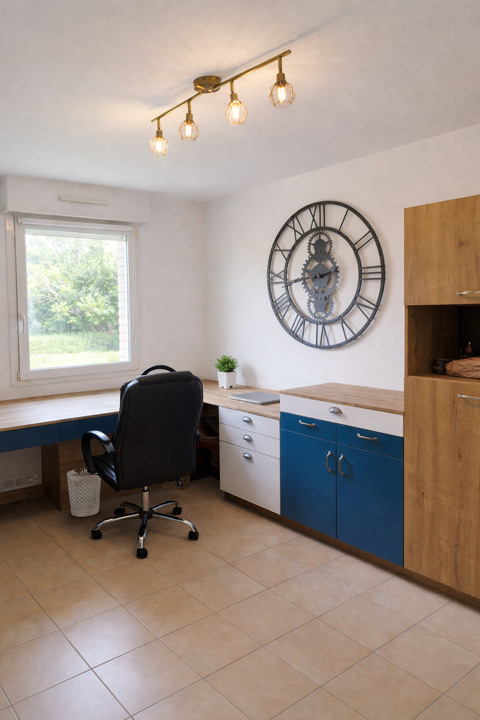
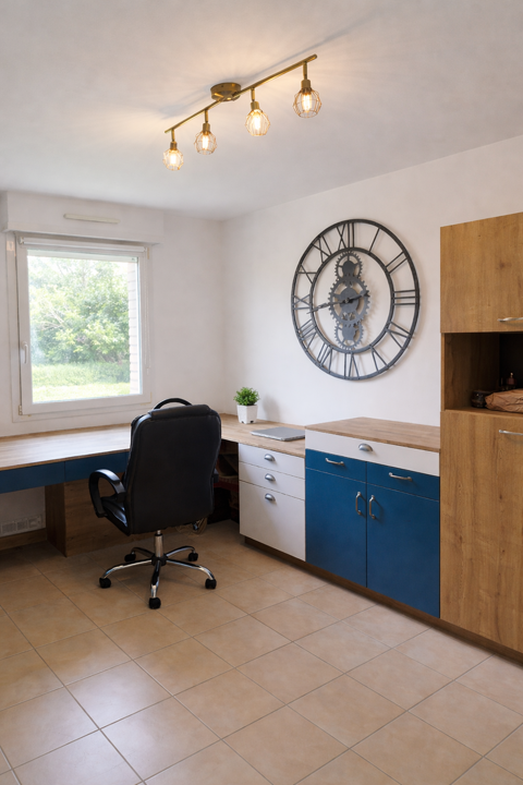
- wastebasket [66,467,102,518]
